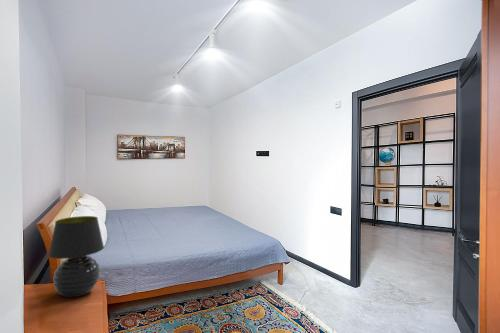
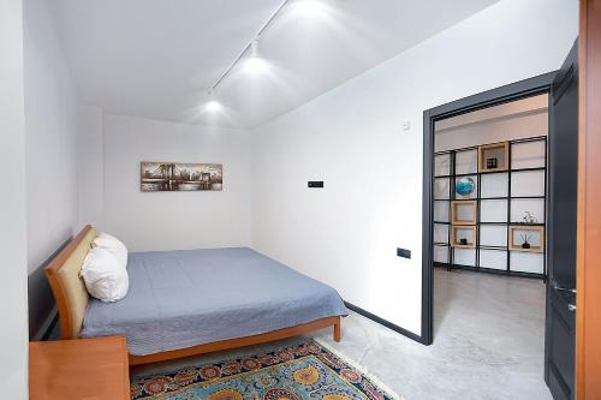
- table lamp [47,215,105,299]
